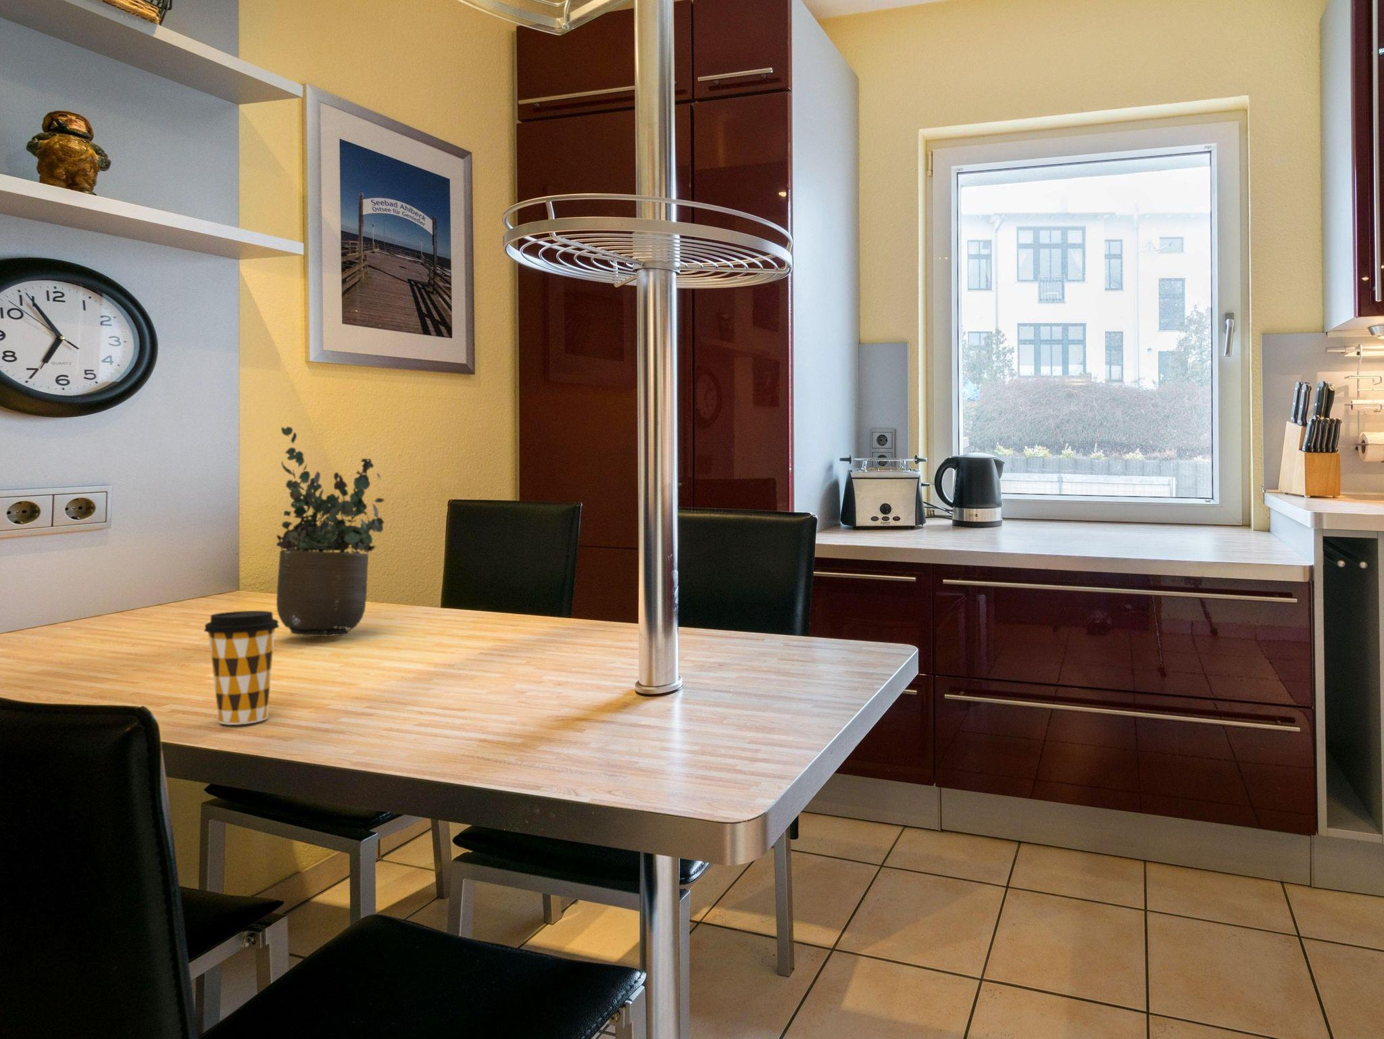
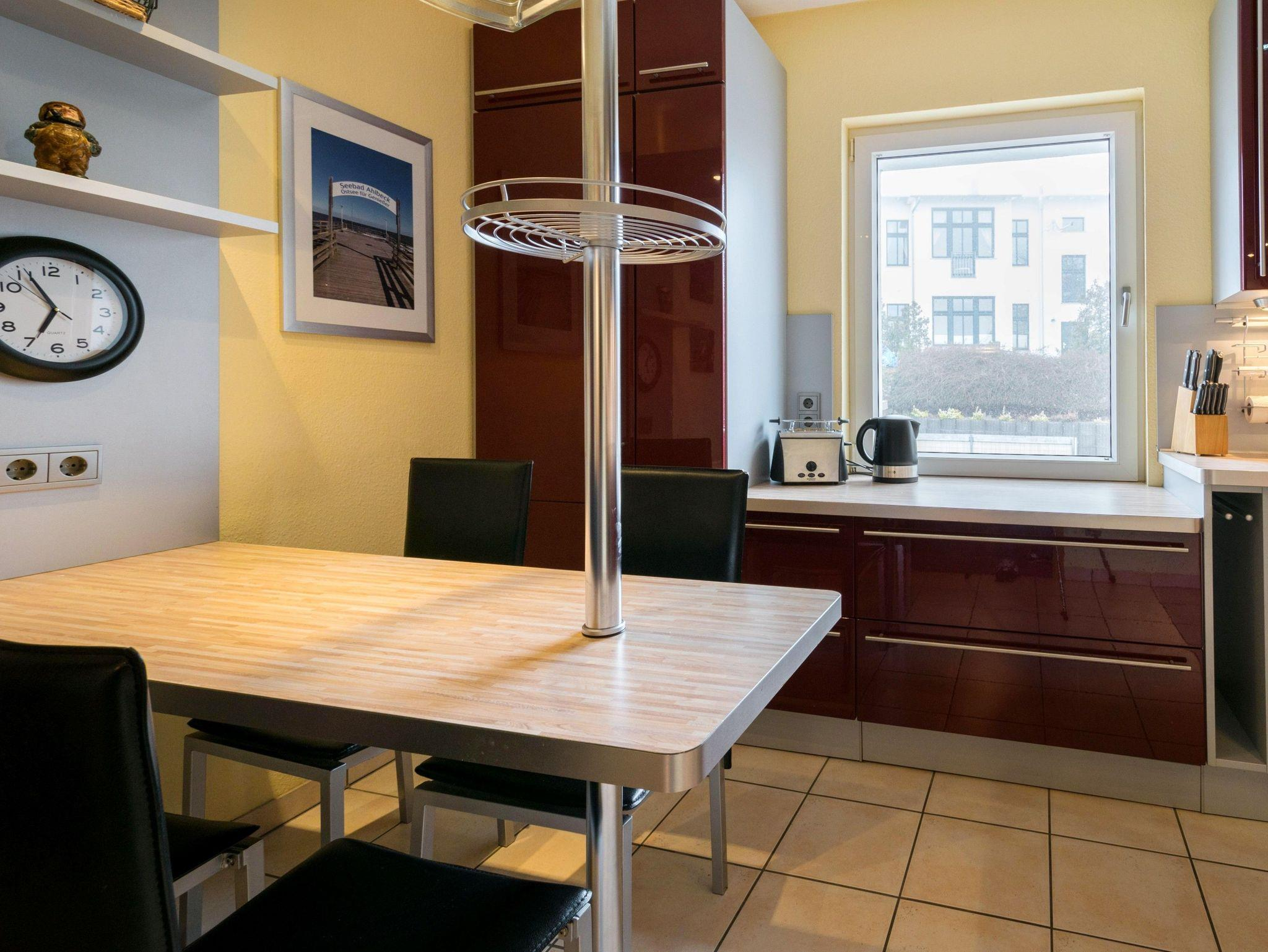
- potted plant [276,426,385,637]
- coffee cup [203,610,279,726]
